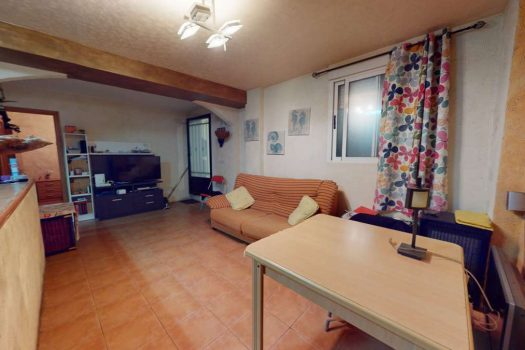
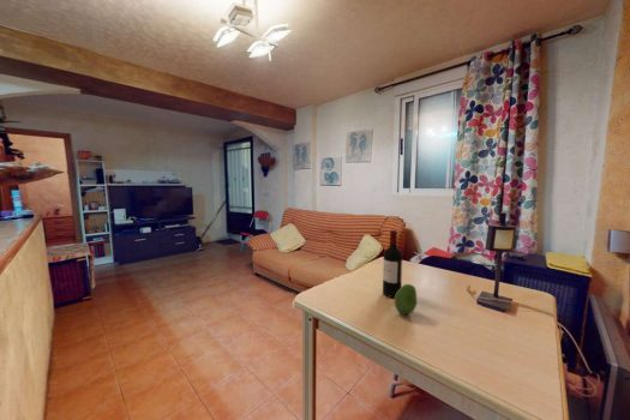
+ wine bottle [382,229,403,299]
+ fruit [394,283,418,317]
